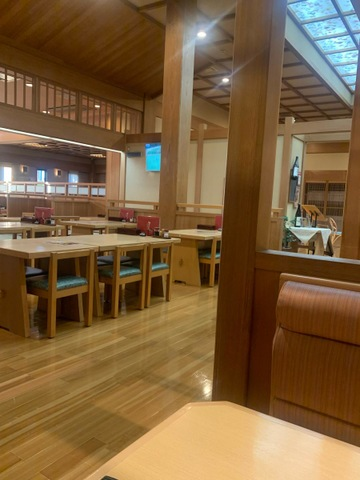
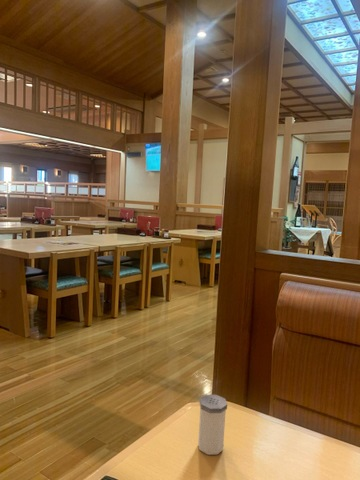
+ salt shaker [197,394,228,456]
